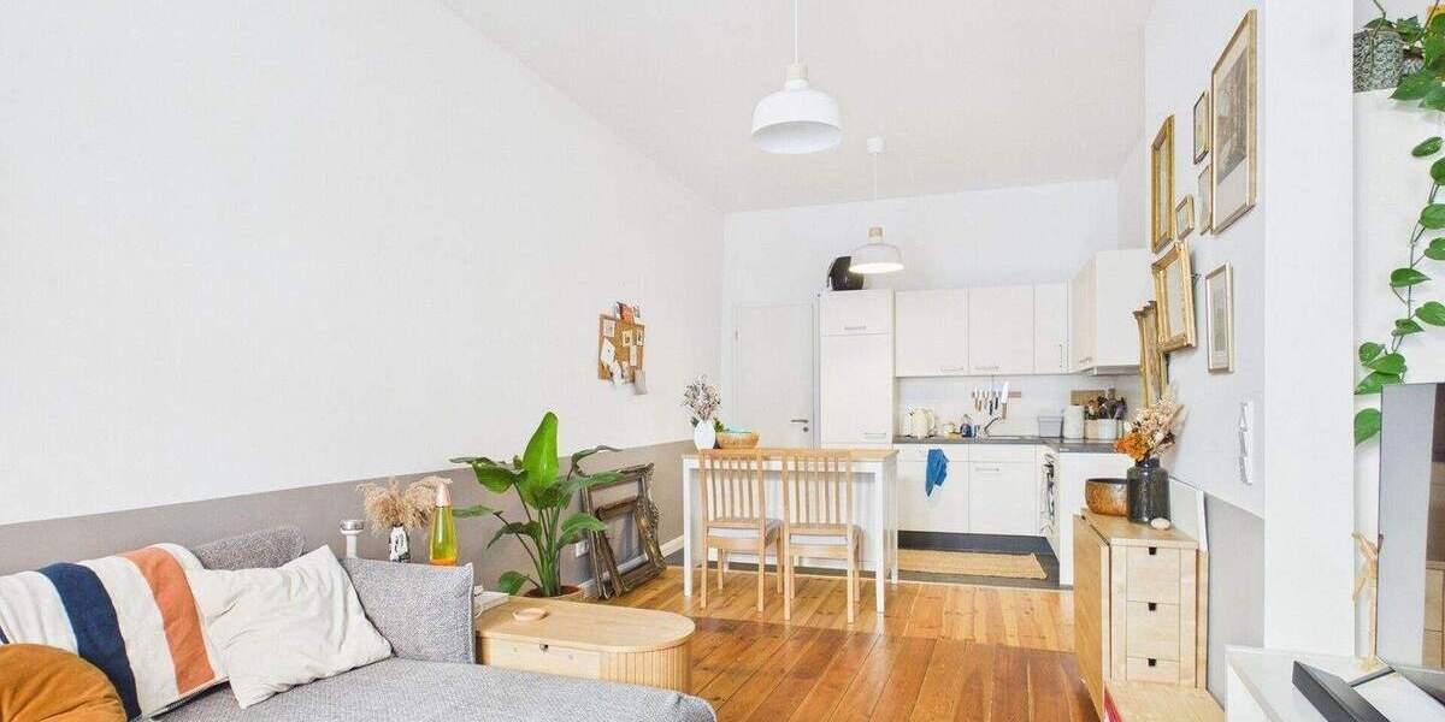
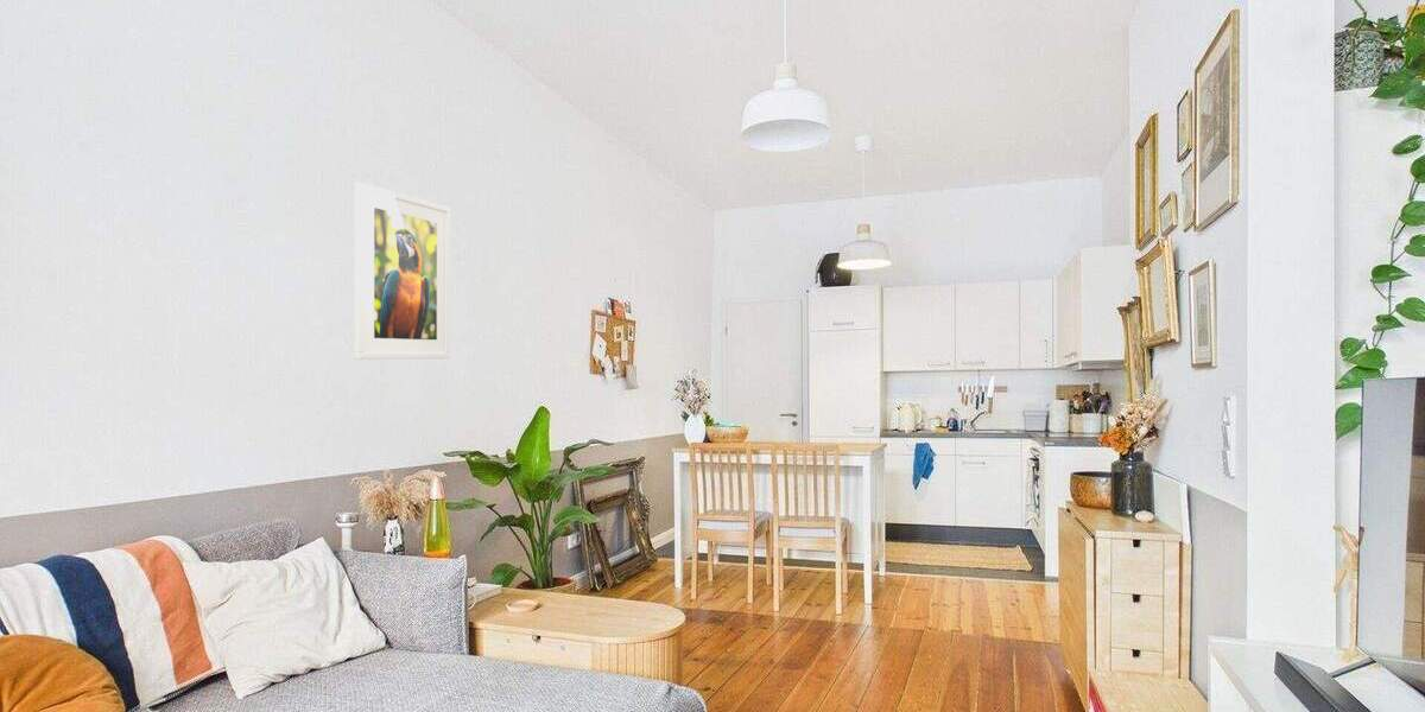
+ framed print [354,182,451,361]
